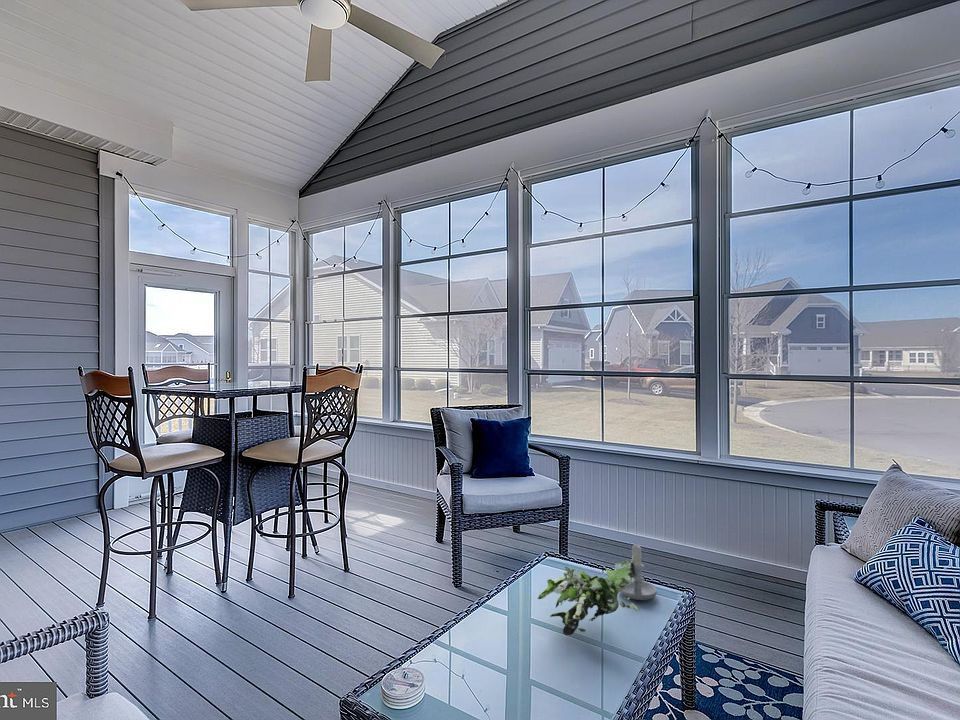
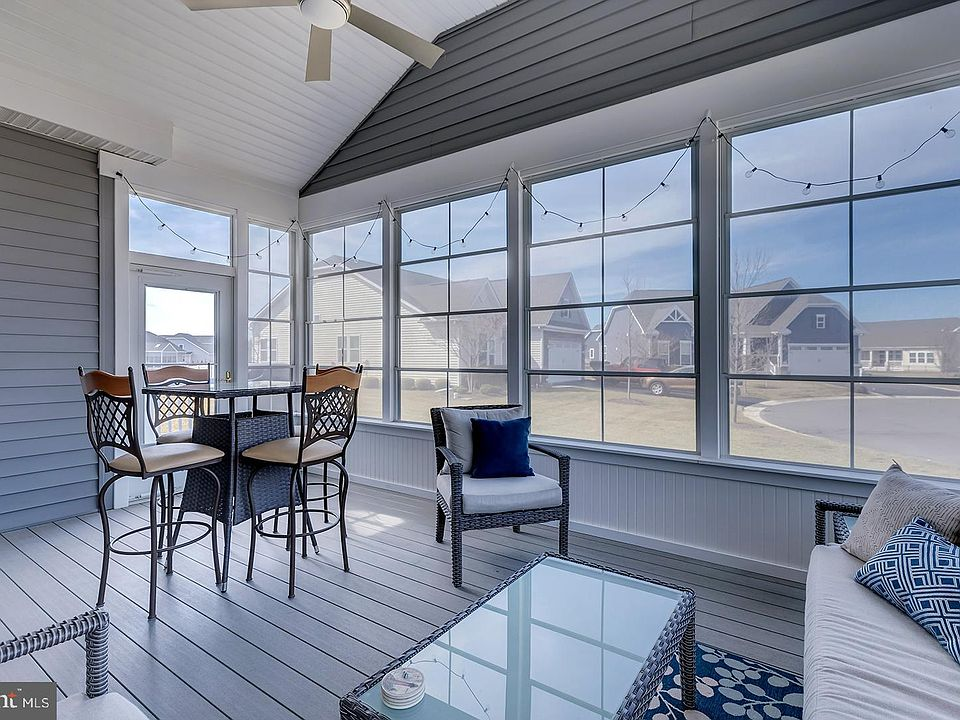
- candle [620,542,658,601]
- plant [536,559,640,636]
